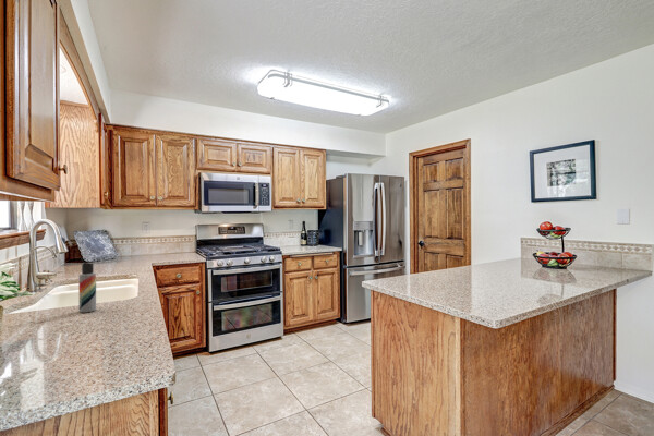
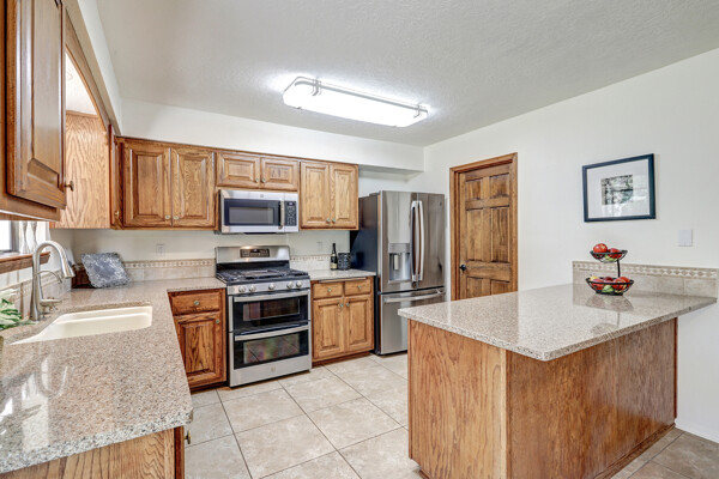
- lotion bottle [77,262,97,314]
